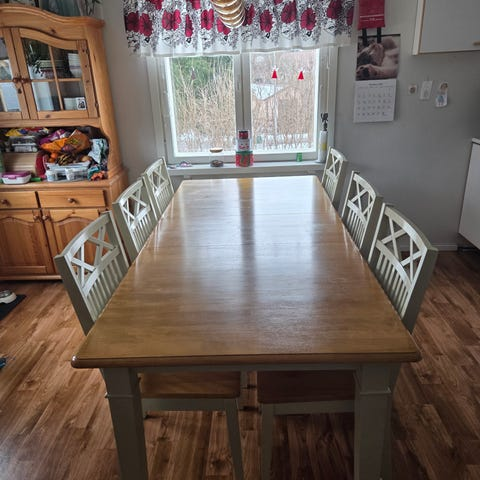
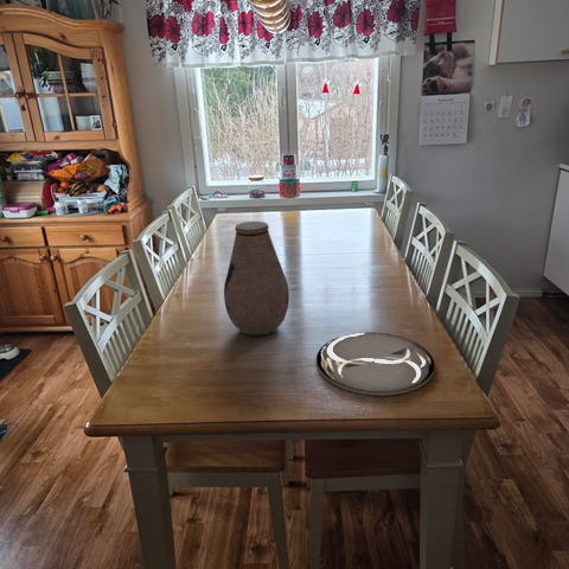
+ vase [223,220,290,338]
+ plate [315,331,435,397]
